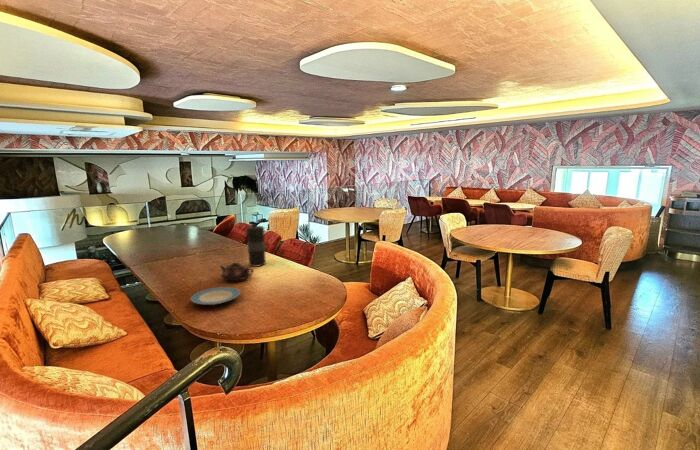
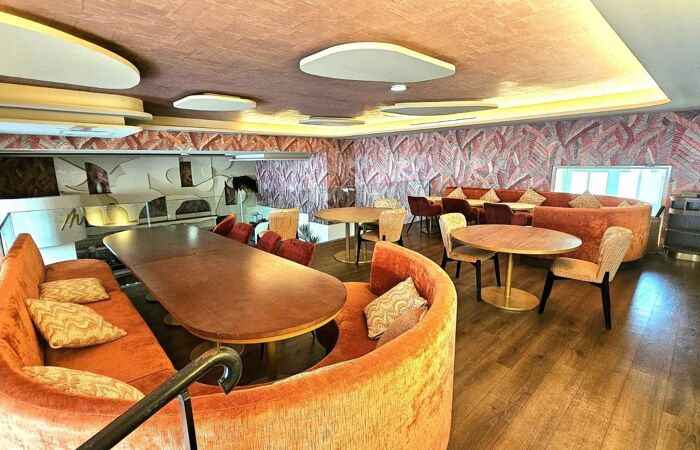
- vase [246,225,267,268]
- plate [190,286,241,306]
- teapot [219,262,254,282]
